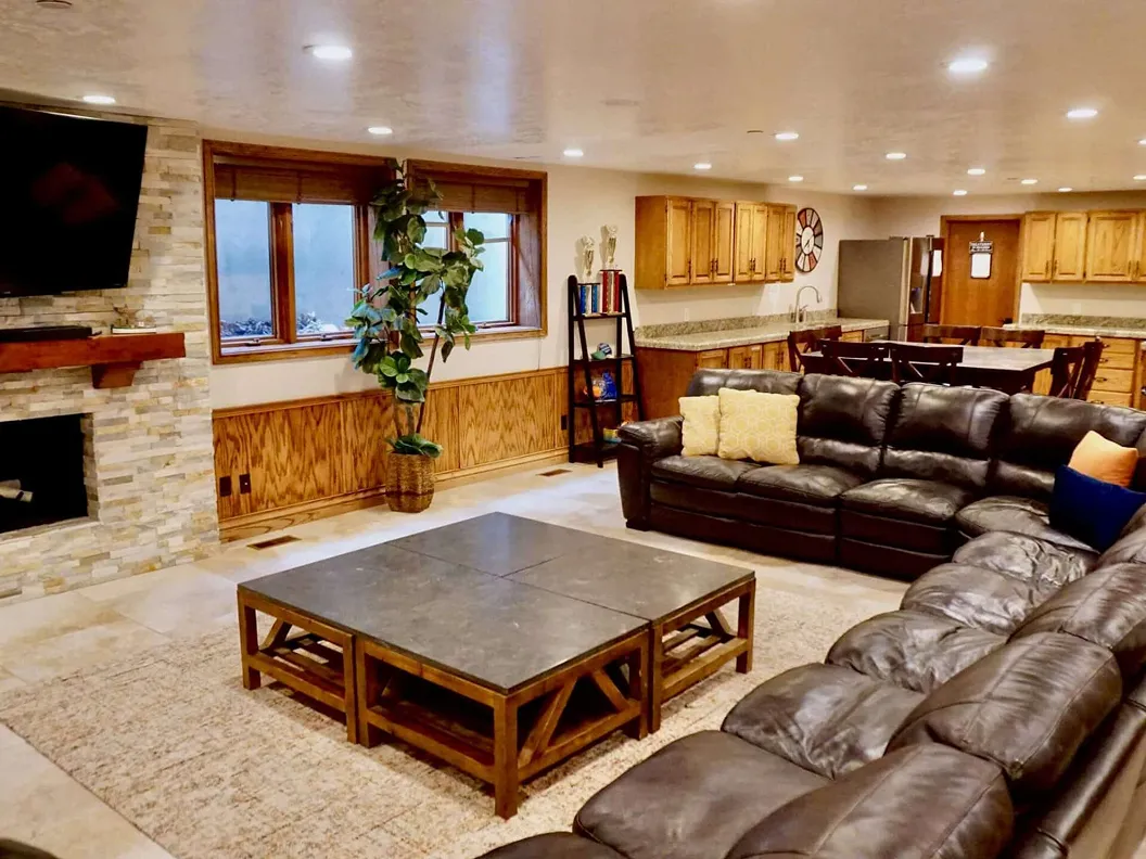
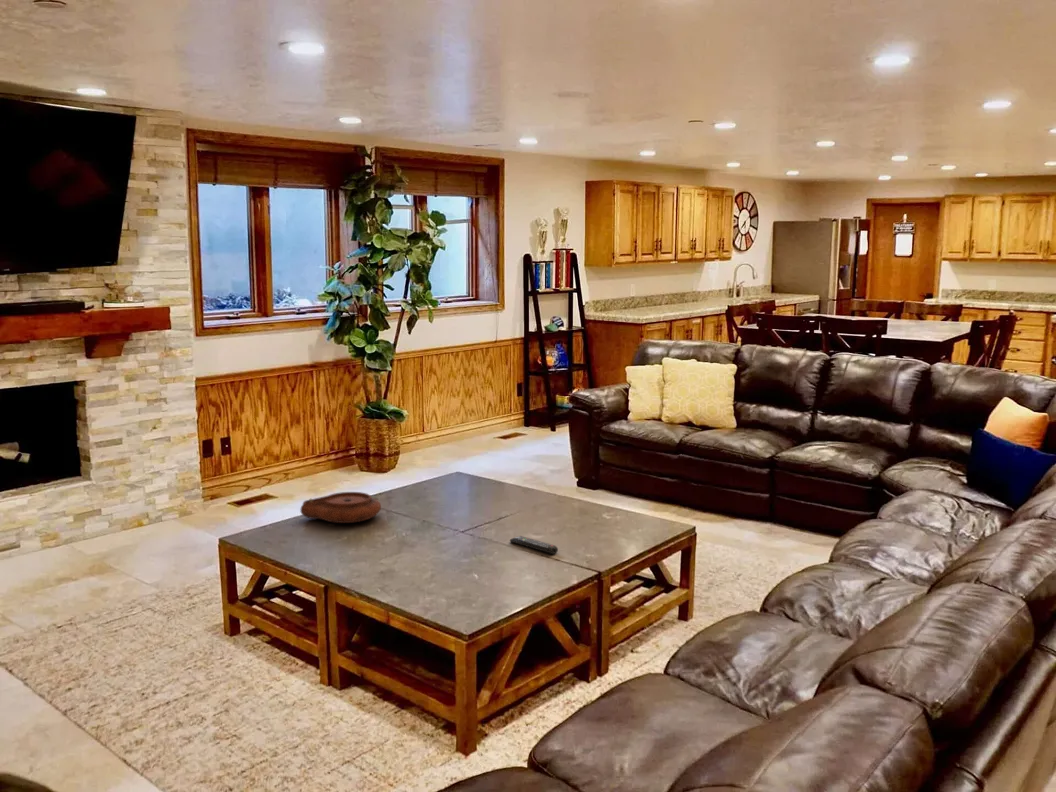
+ plate [299,491,382,524]
+ remote control [509,535,559,555]
